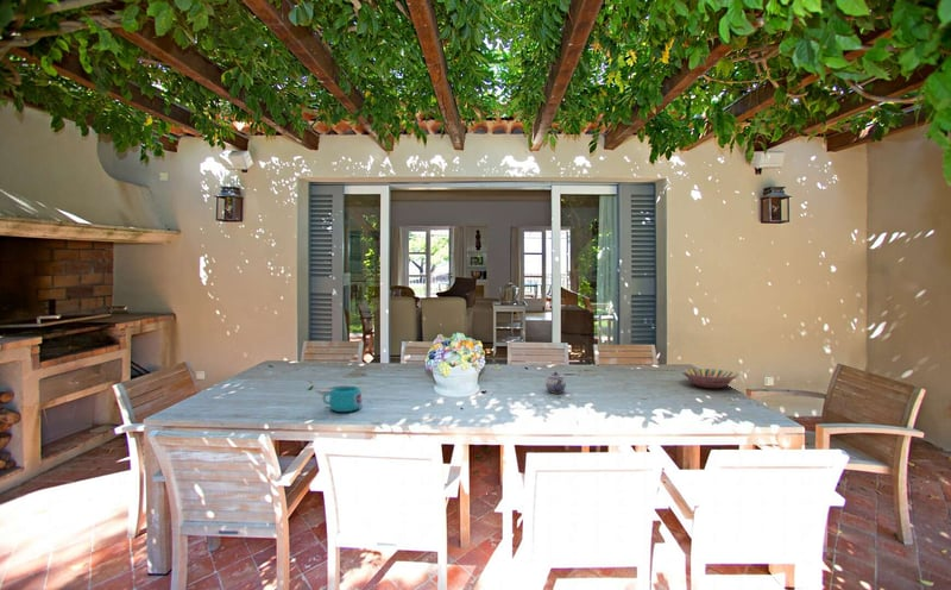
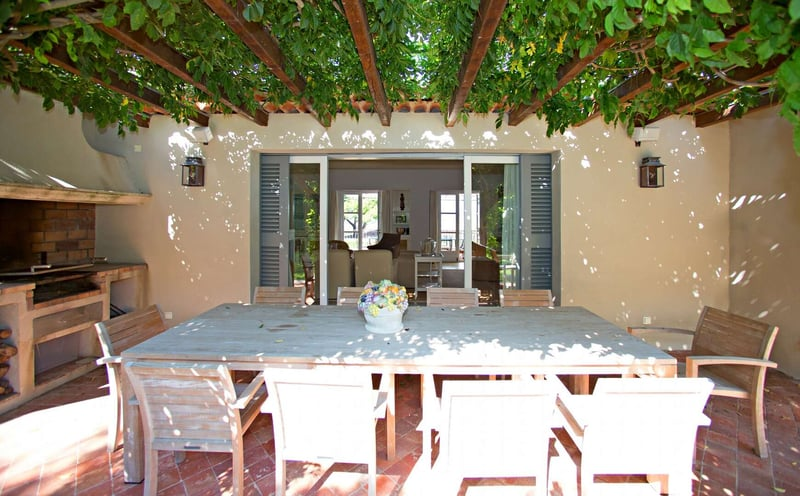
- serving bowl [680,368,739,389]
- cup [322,385,363,413]
- teapot [544,371,567,394]
